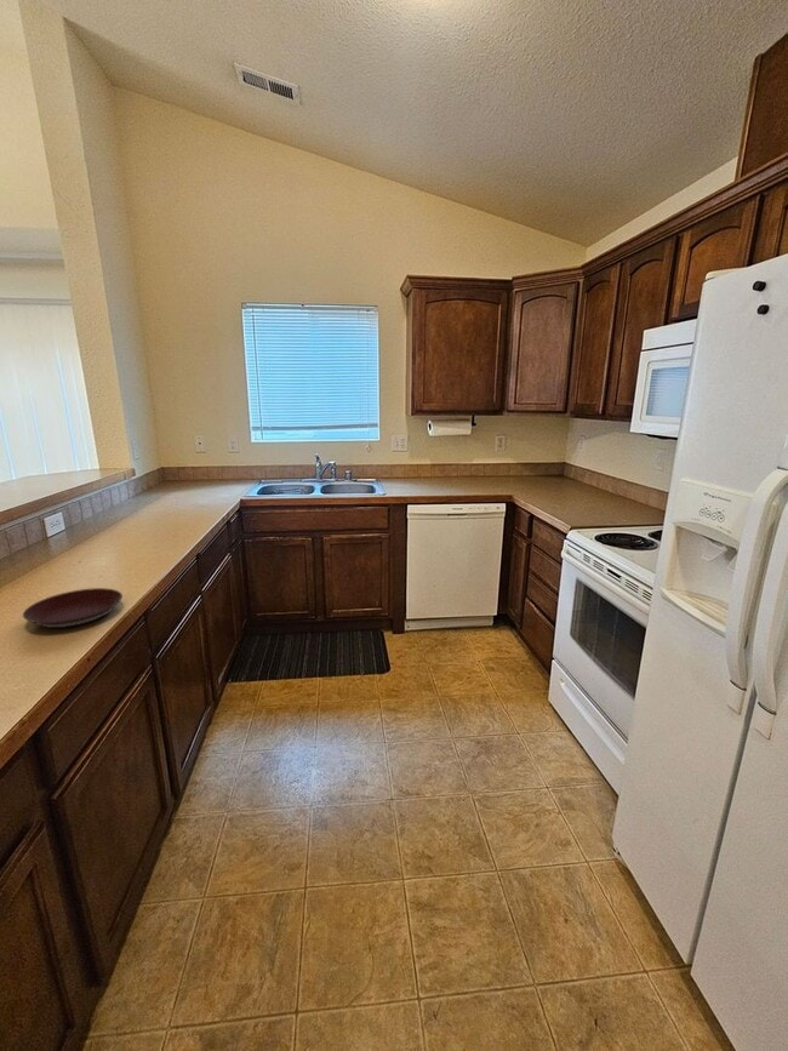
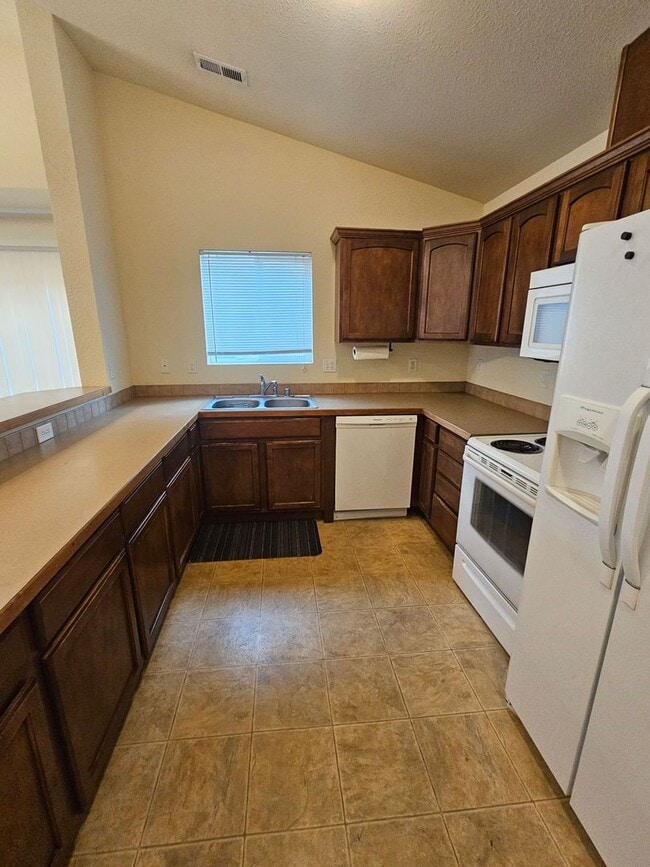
- plate [22,587,124,629]
